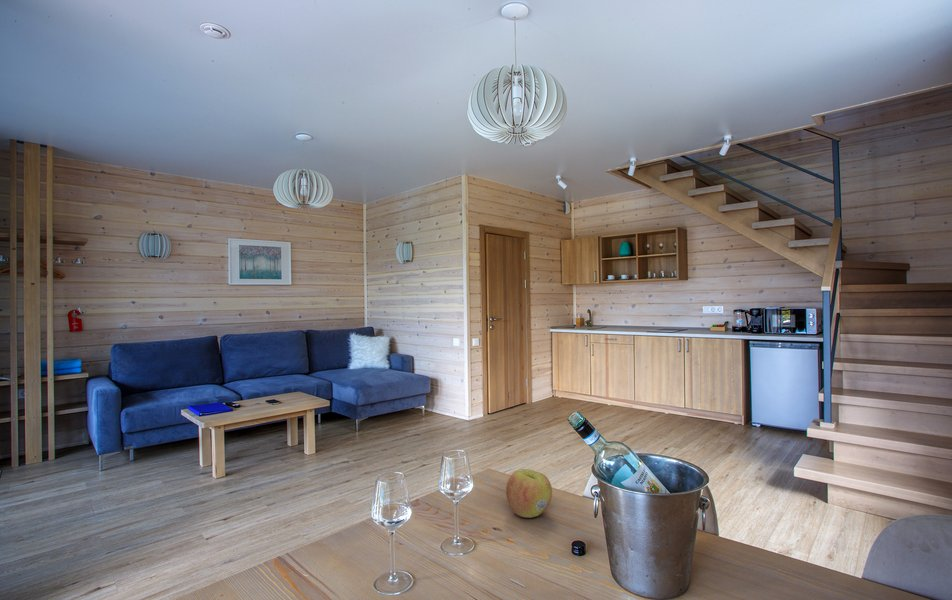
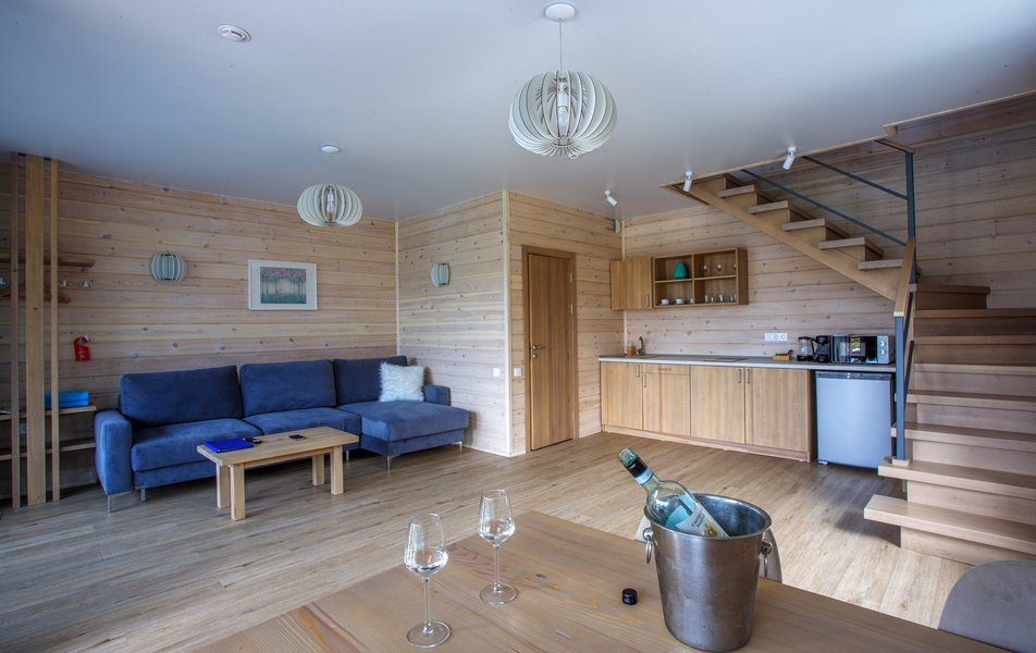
- apple [505,468,553,519]
